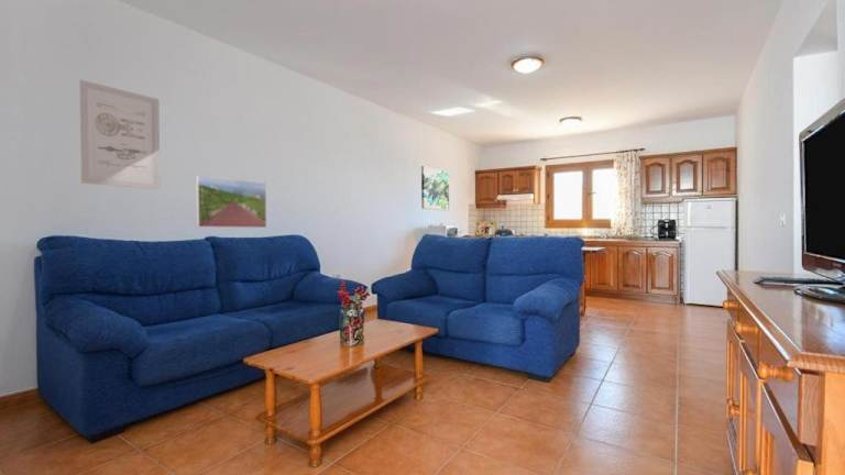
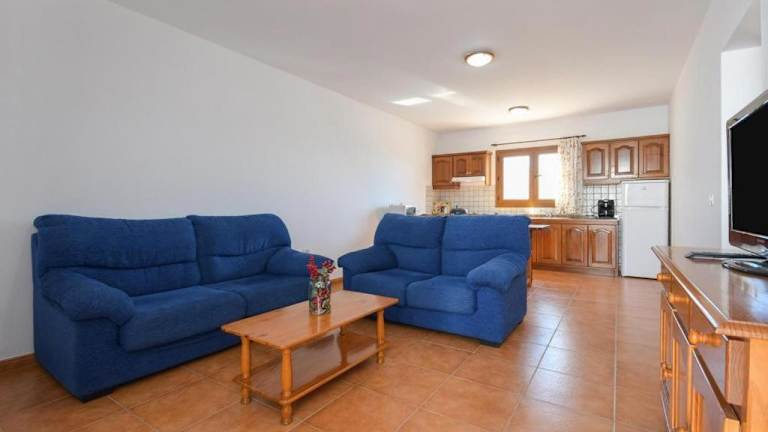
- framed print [195,175,267,229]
- wall art [79,79,162,190]
- wall art [420,165,450,212]
